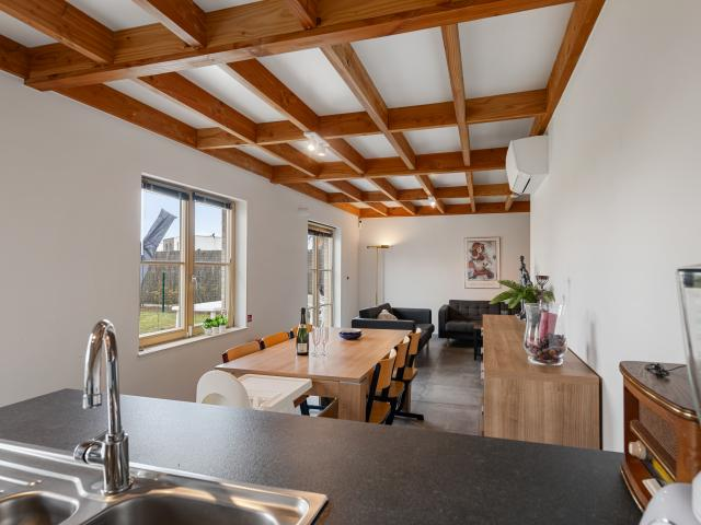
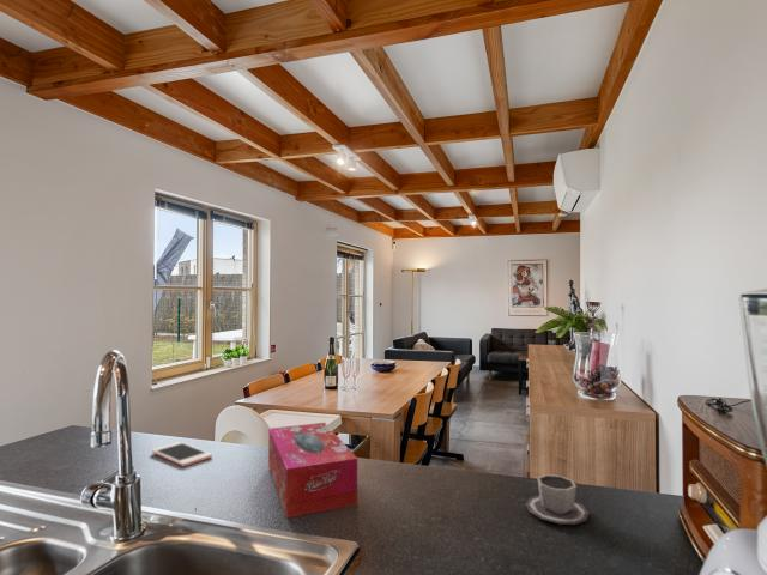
+ tissue box [267,422,358,519]
+ cell phone [151,441,213,467]
+ cup [524,473,590,526]
